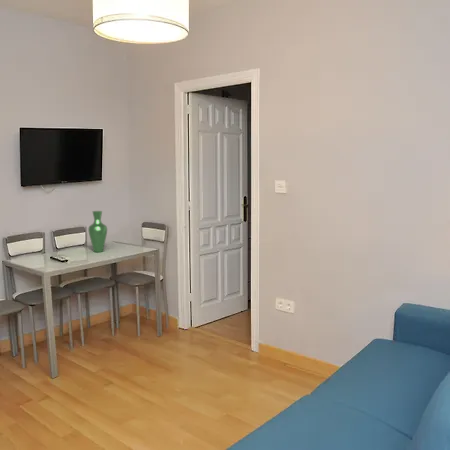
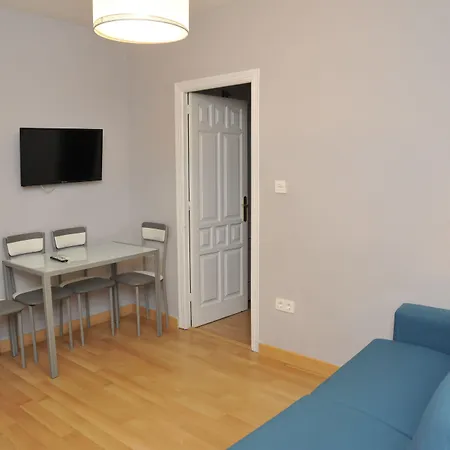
- vase [87,210,108,253]
